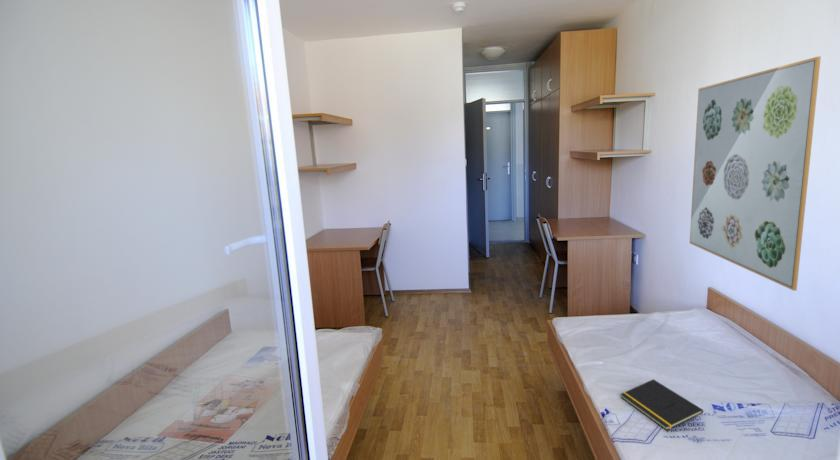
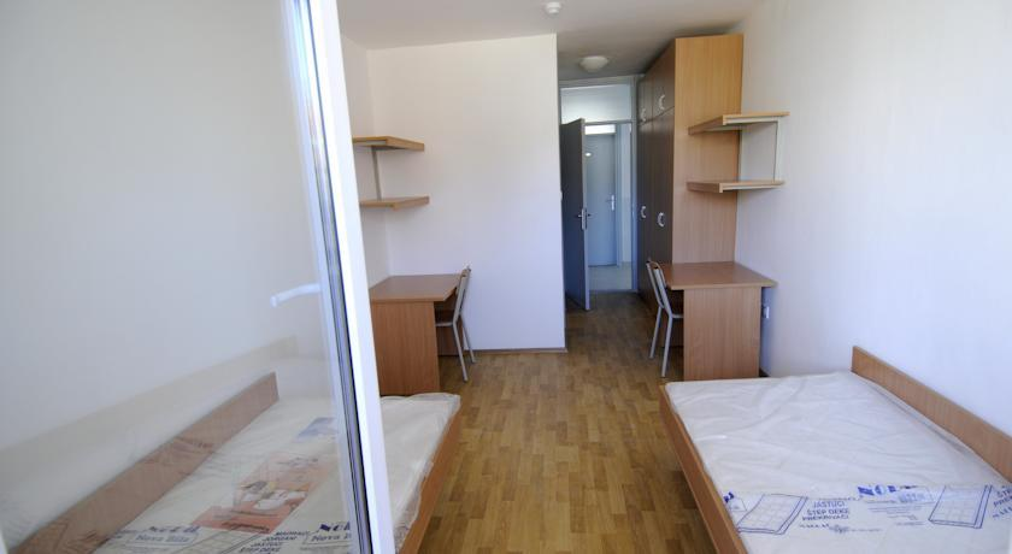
- wall art [689,55,822,292]
- notepad [619,378,704,431]
